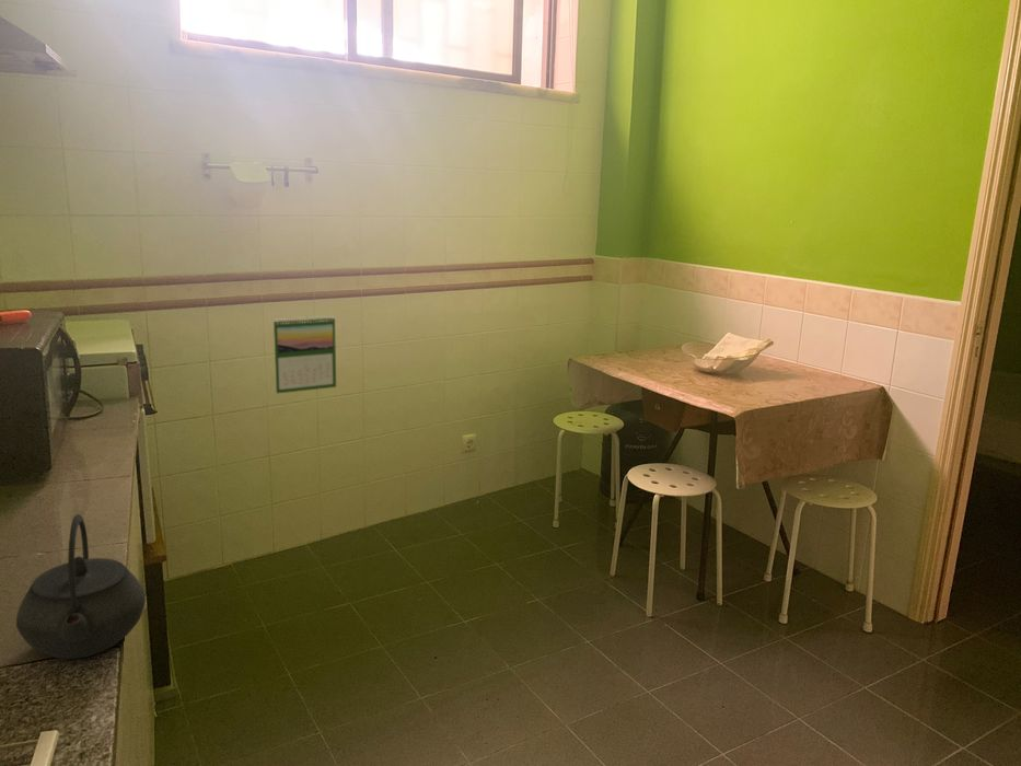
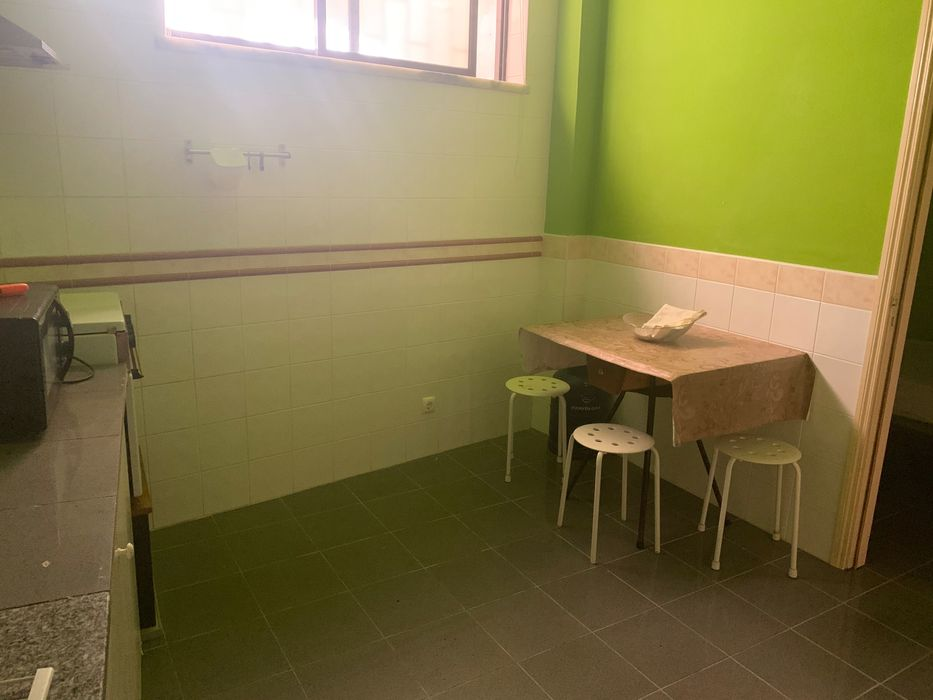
- kettle [15,513,147,660]
- calendar [272,315,337,394]
